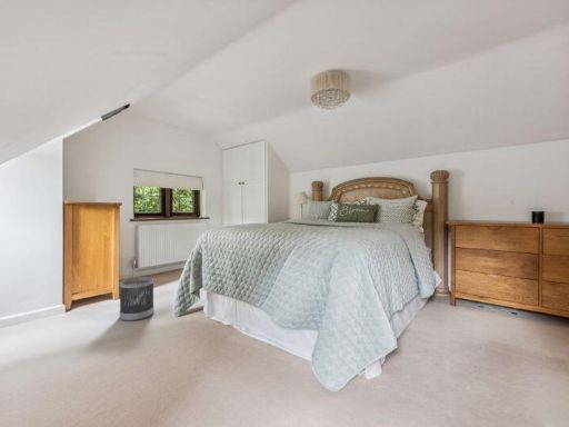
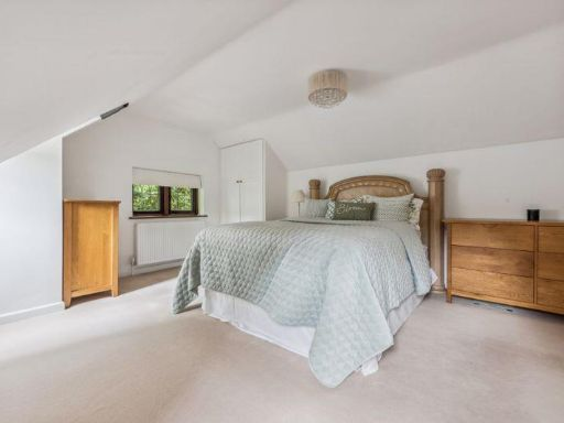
- wastebasket [118,276,156,322]
